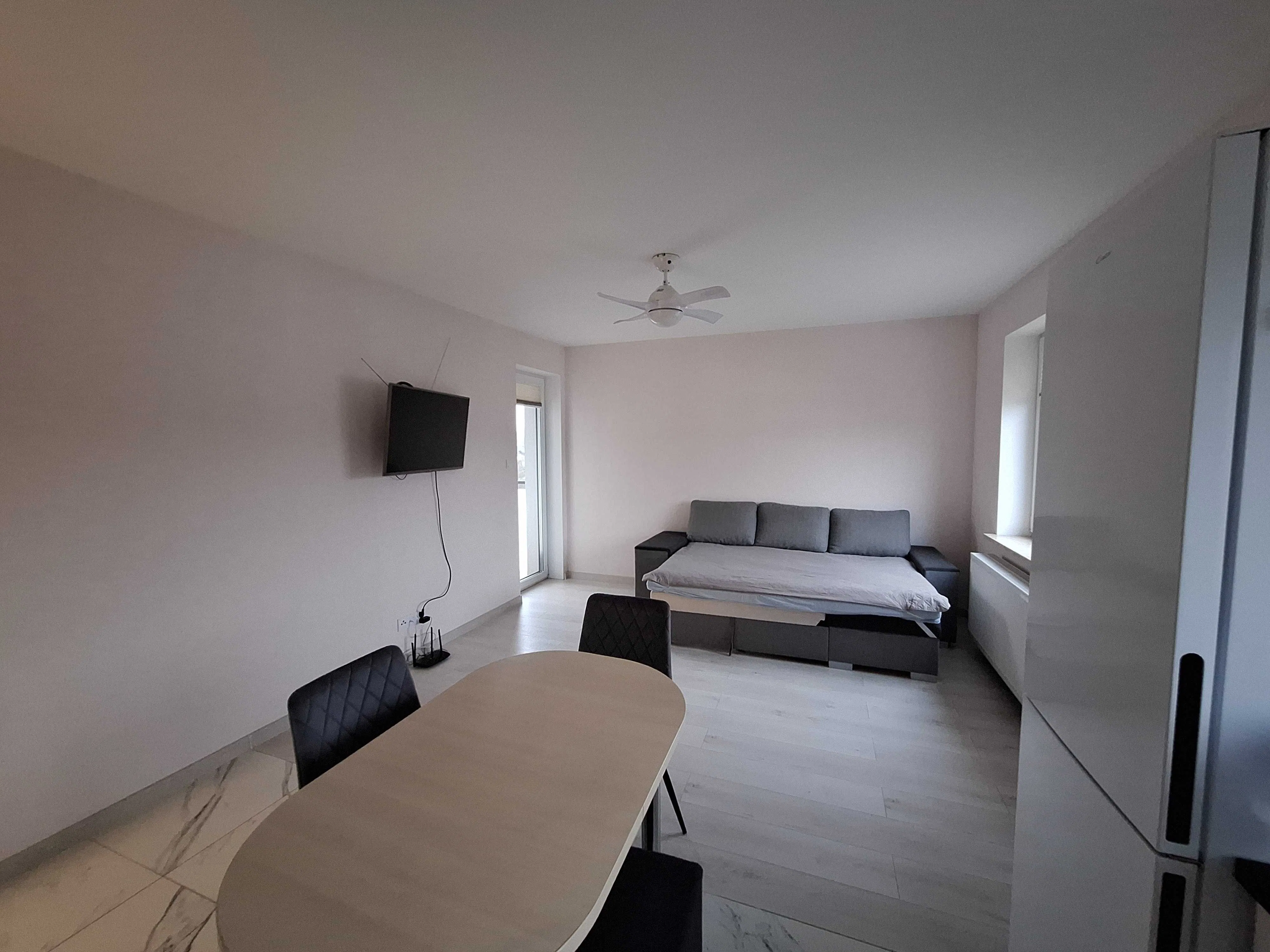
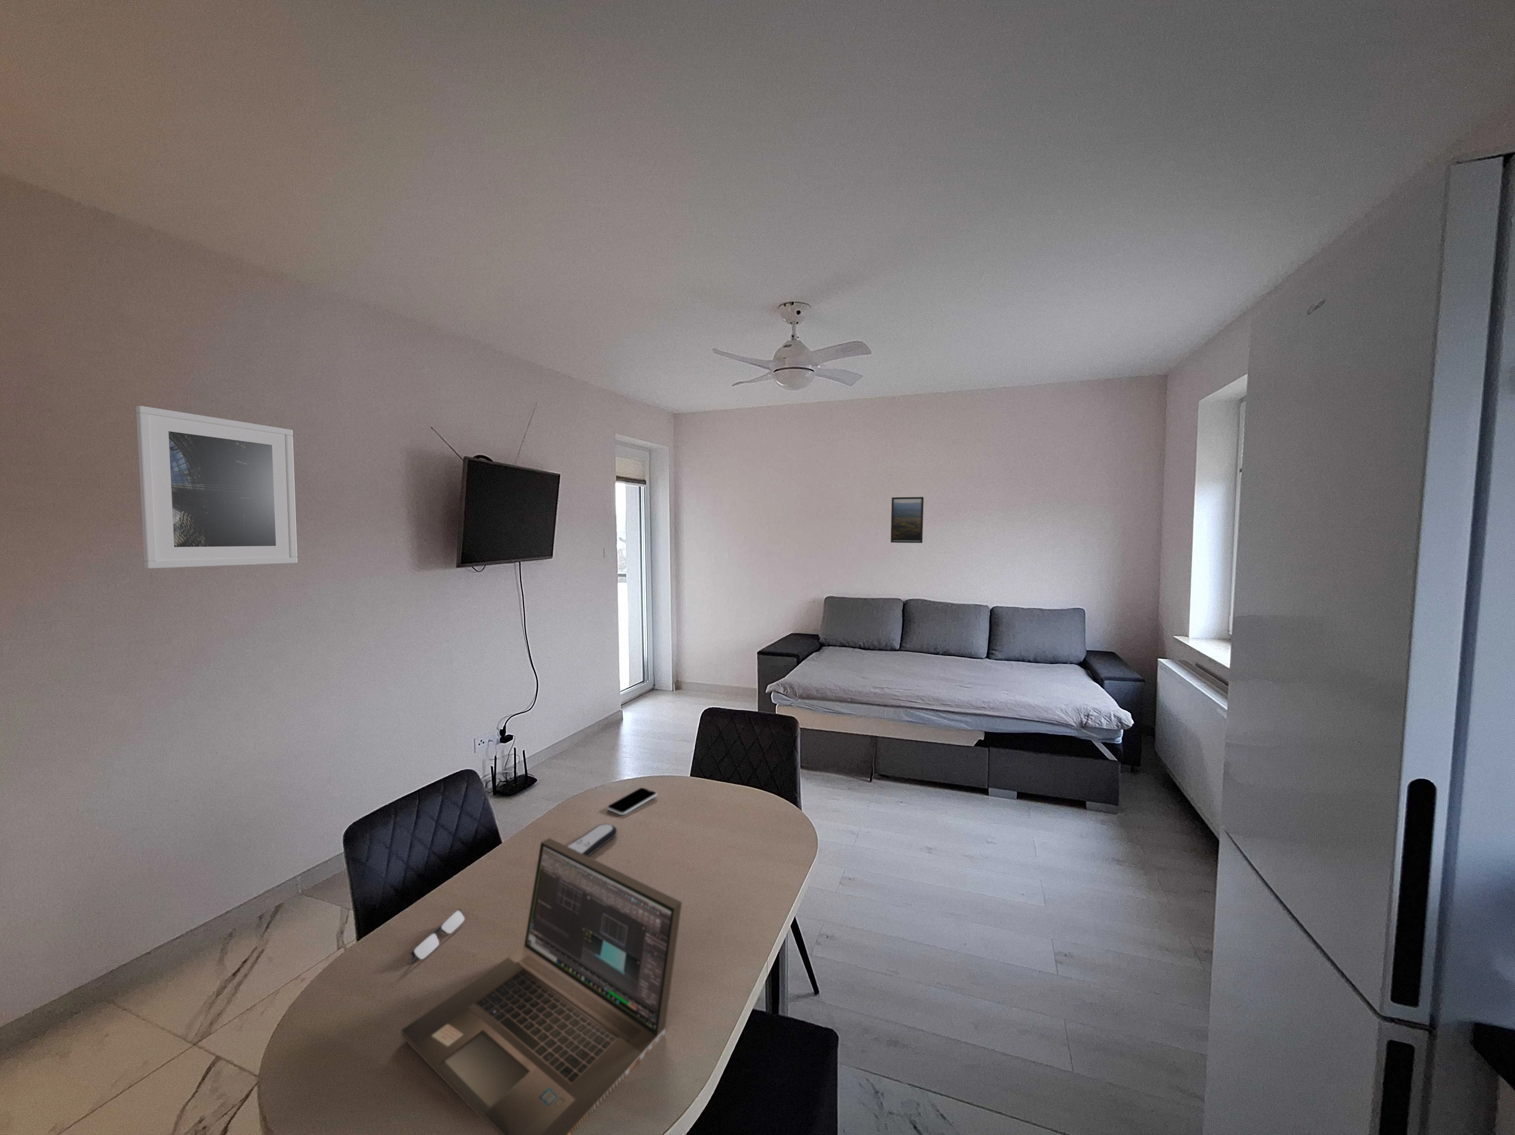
+ laptop [401,838,682,1135]
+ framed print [136,405,298,569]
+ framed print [890,496,925,544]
+ smartphone [607,787,657,815]
+ glasses [409,908,465,963]
+ remote control [565,824,617,856]
